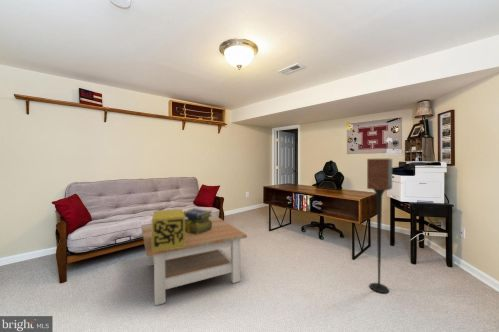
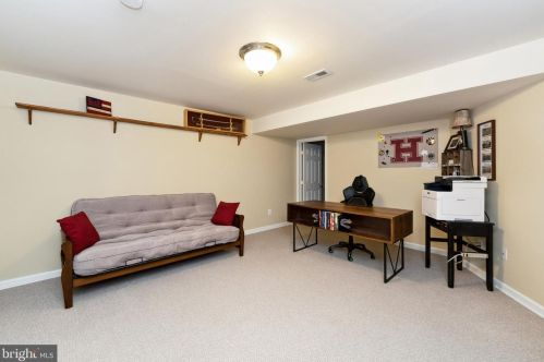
- decorative box [151,208,186,251]
- stack of books [183,207,213,234]
- speaker [366,158,393,294]
- coffee table [140,215,248,306]
